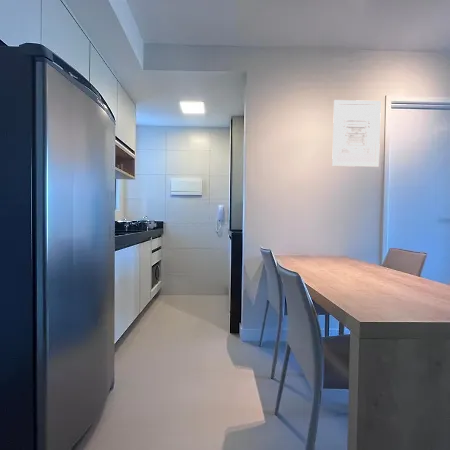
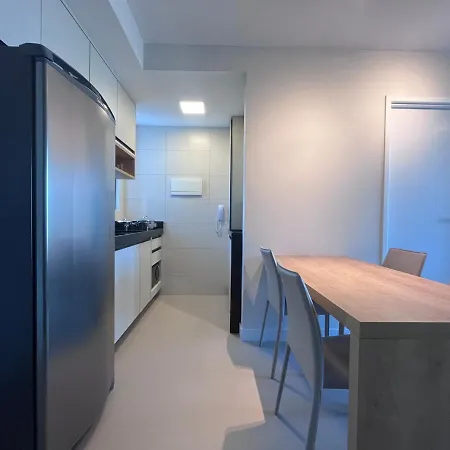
- wall art [331,99,382,168]
